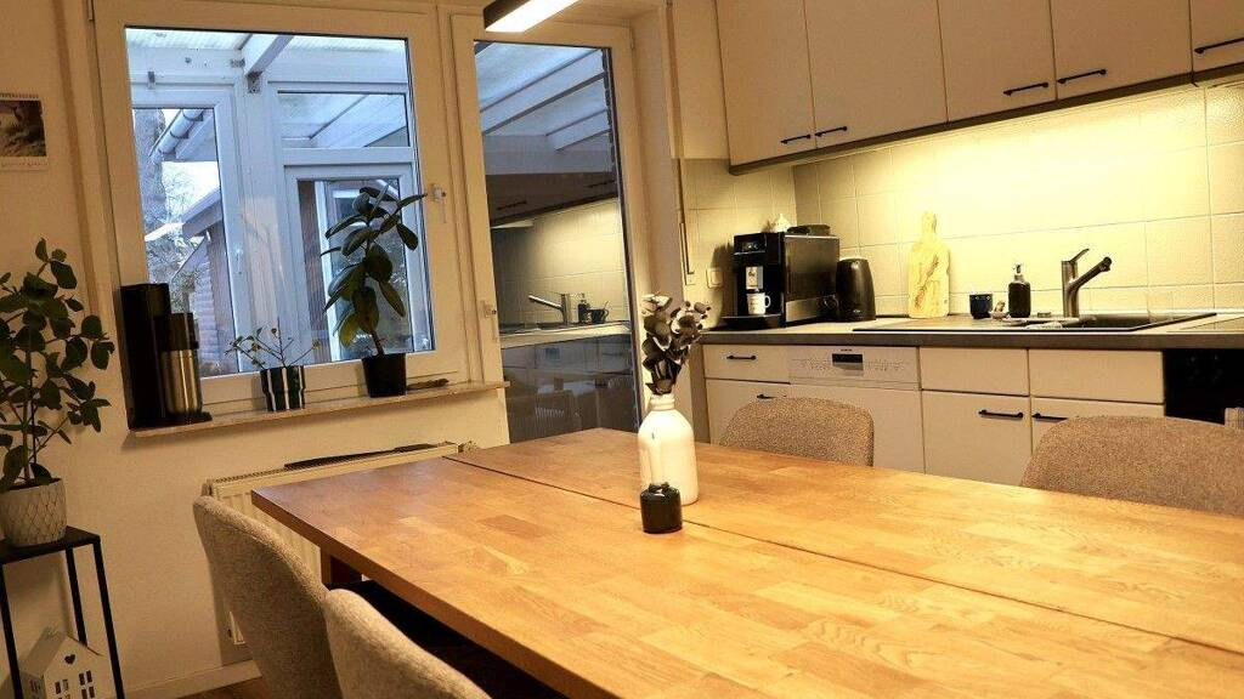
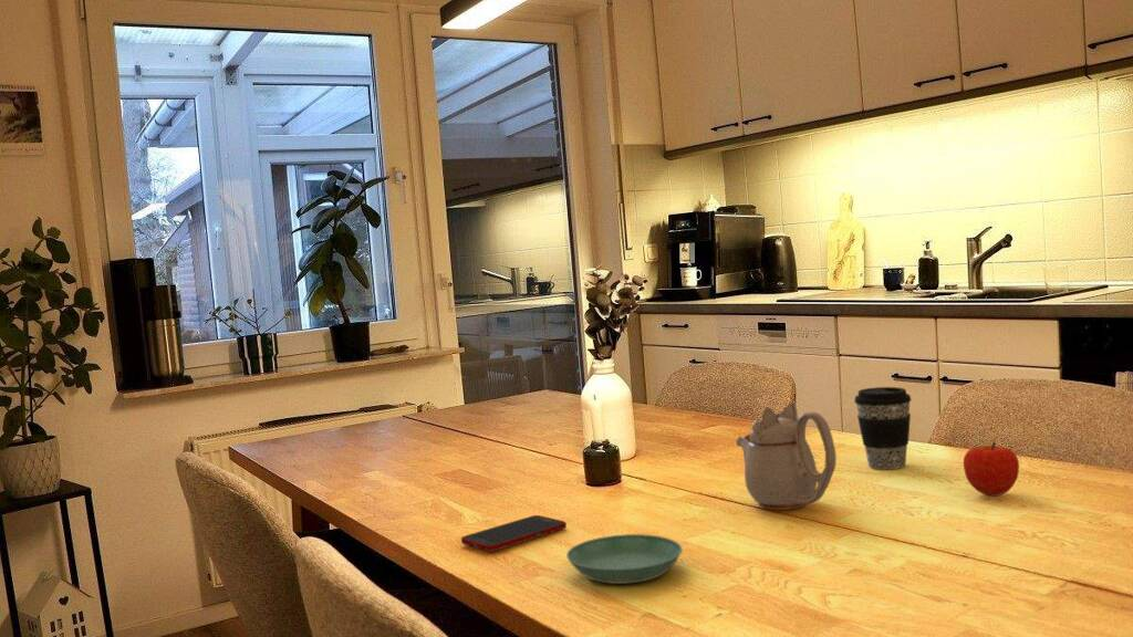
+ saucer [565,533,684,585]
+ cell phone [460,514,568,553]
+ teapot [735,401,838,511]
+ fruit [963,440,1020,498]
+ coffee cup [853,386,912,470]
